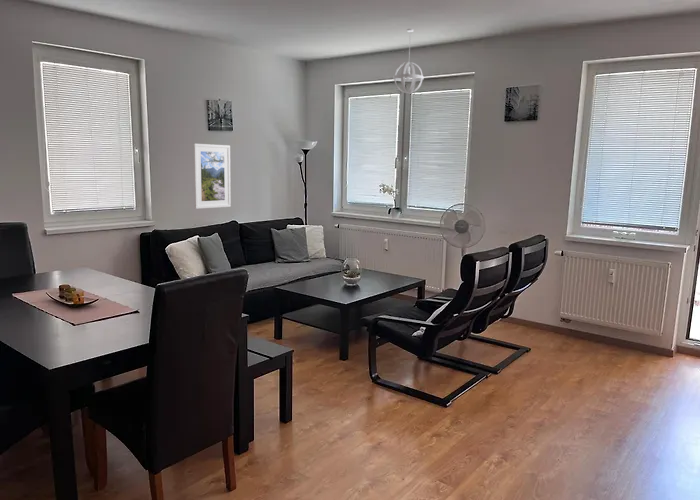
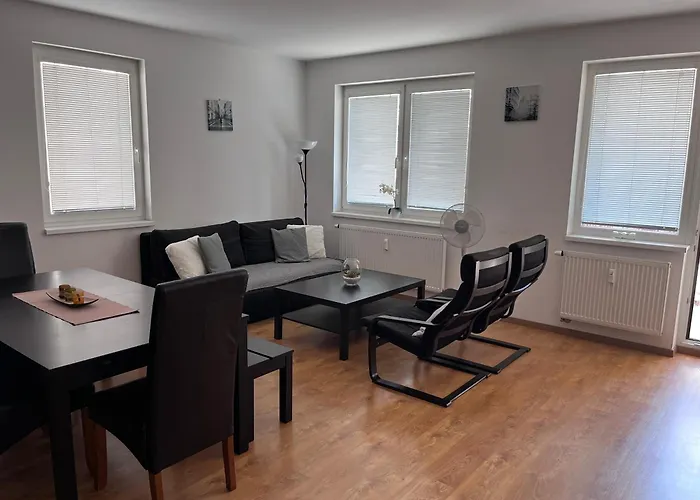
- pendant light [392,28,425,95]
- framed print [192,143,232,210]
